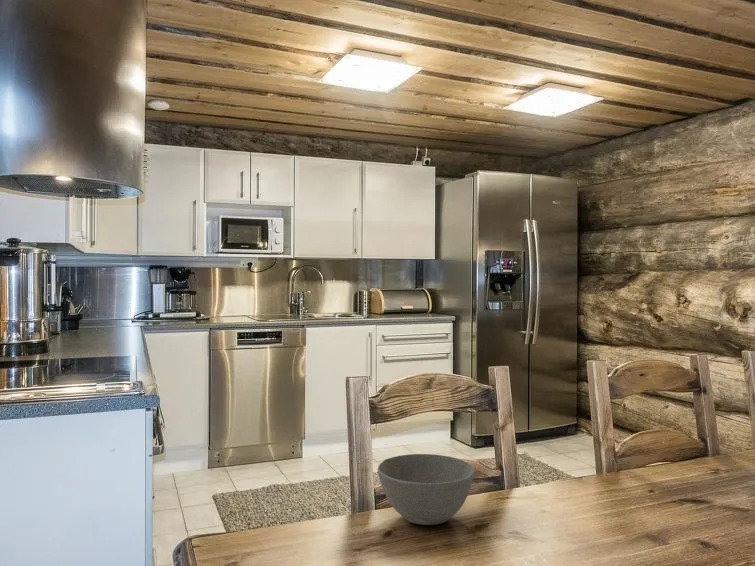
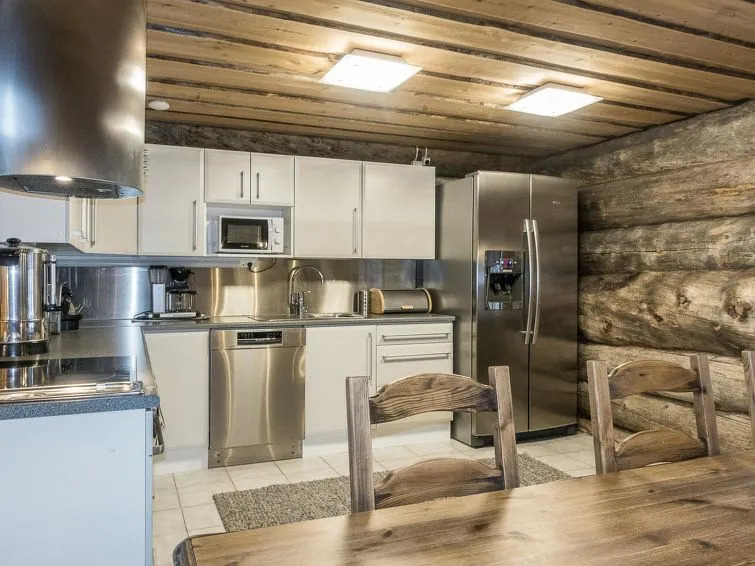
- bowl [376,453,475,526]
